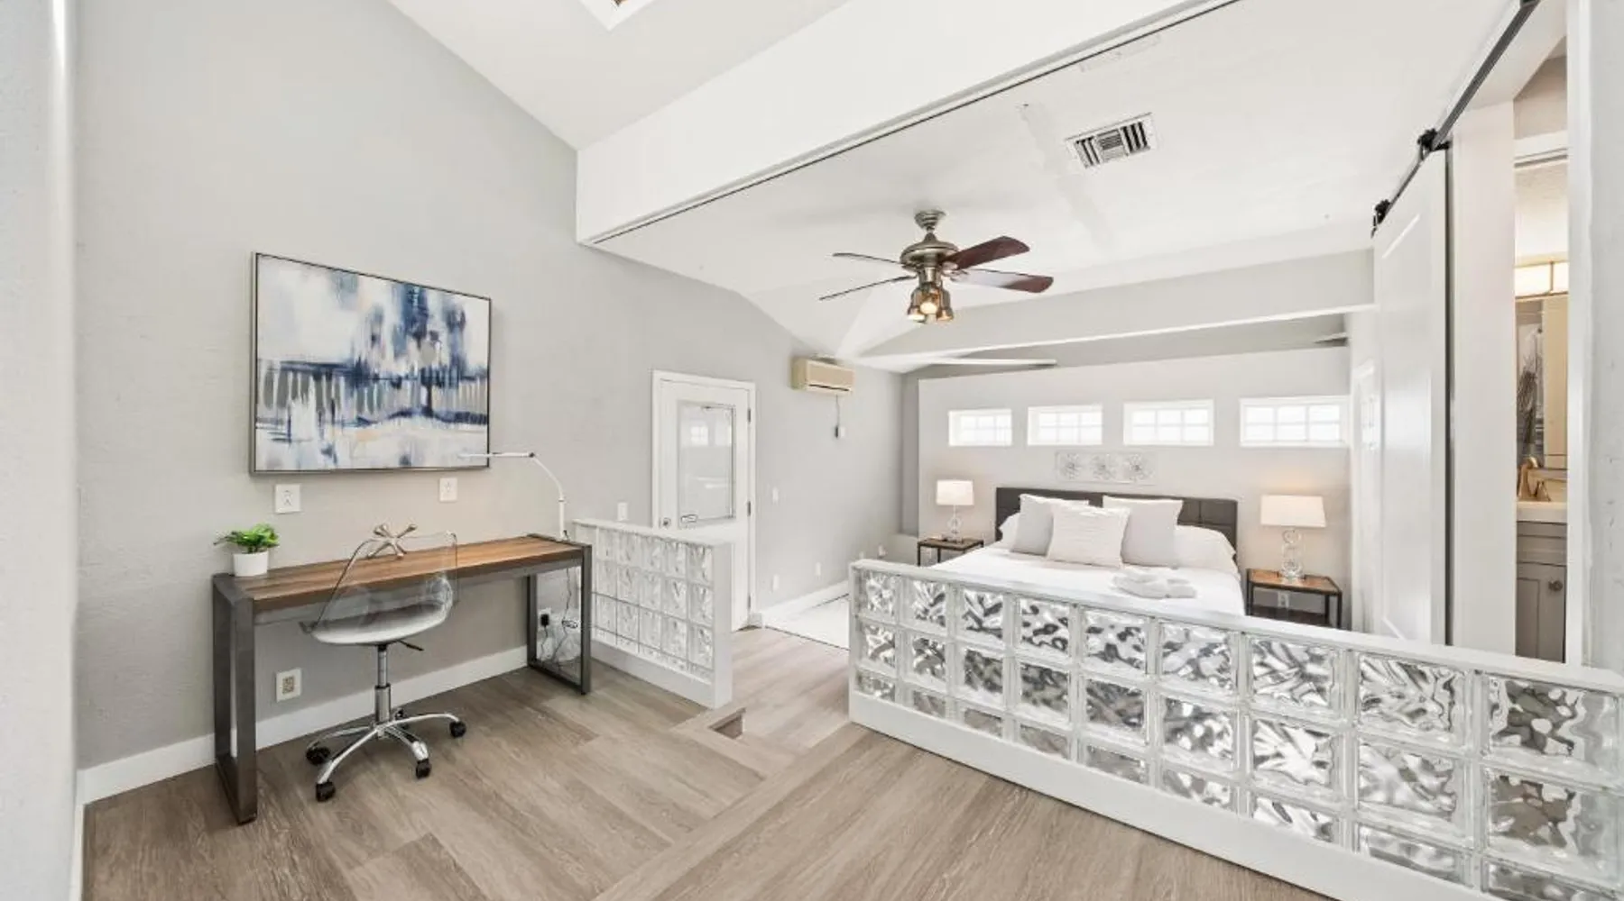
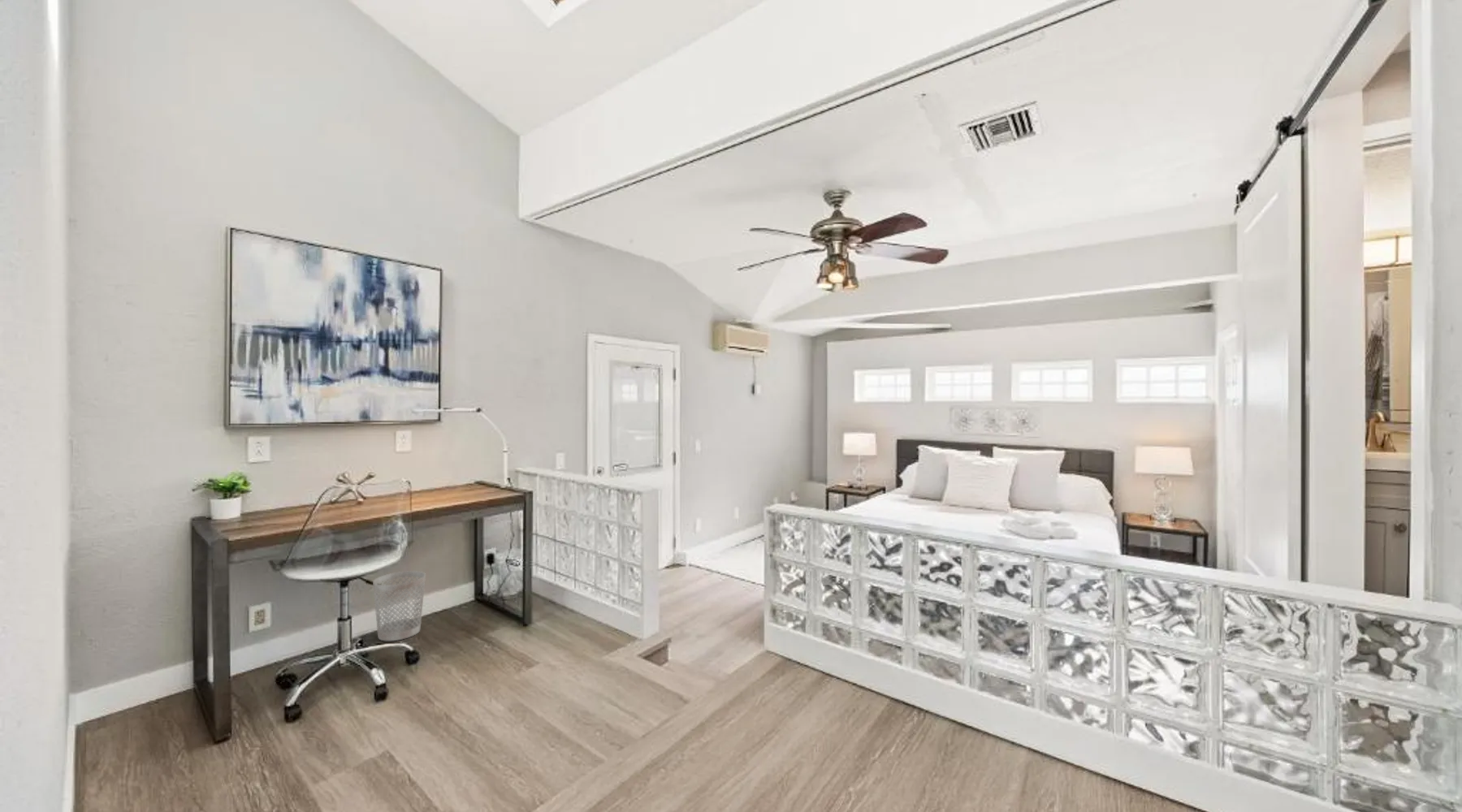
+ wastebasket [372,570,426,641]
